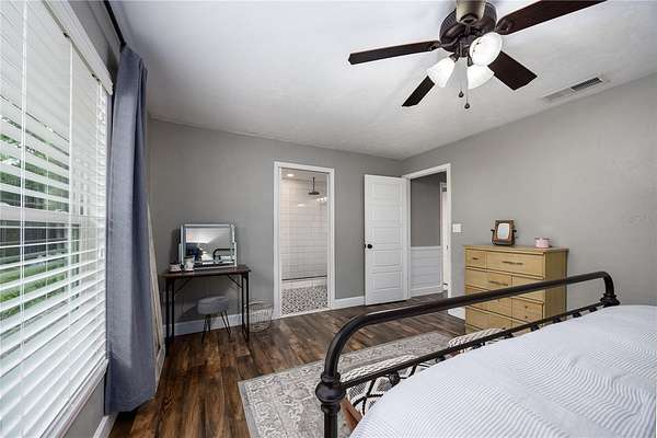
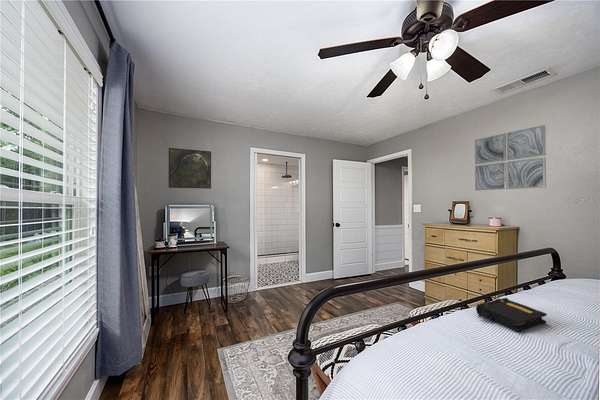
+ wall art [474,124,547,191]
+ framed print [168,147,212,190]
+ book [475,297,548,333]
